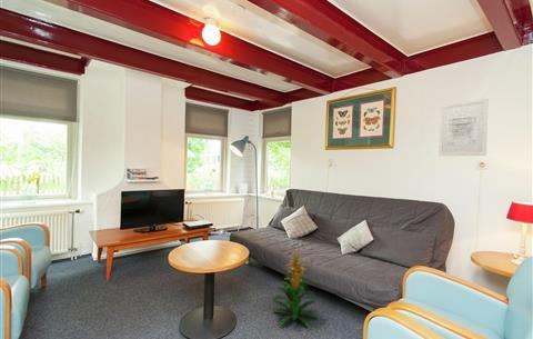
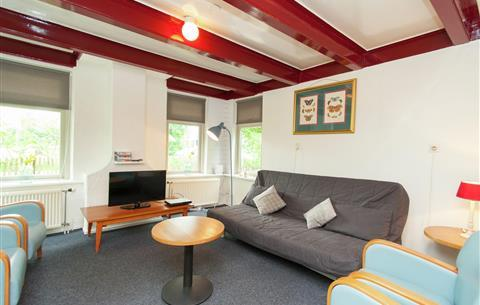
- indoor plant [271,249,320,329]
- wall art [438,98,490,157]
